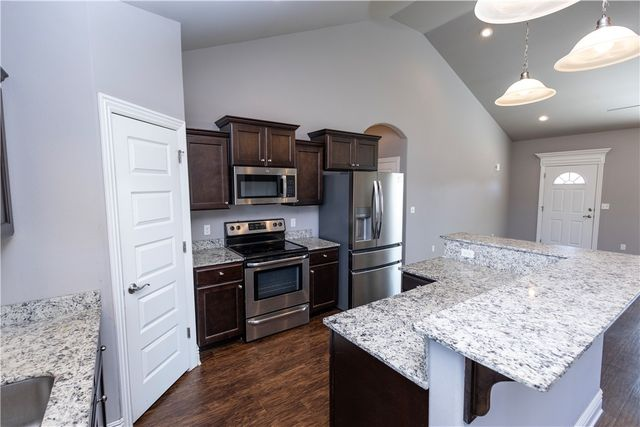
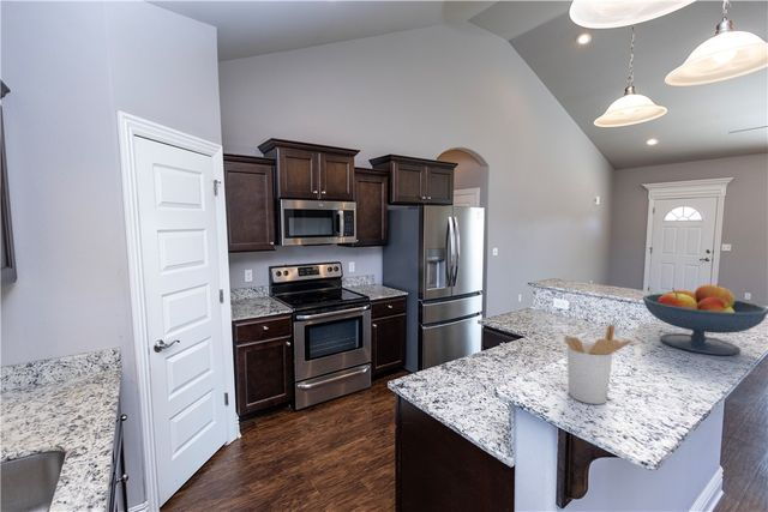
+ utensil holder [563,324,634,405]
+ fruit bowl [641,283,768,356]
